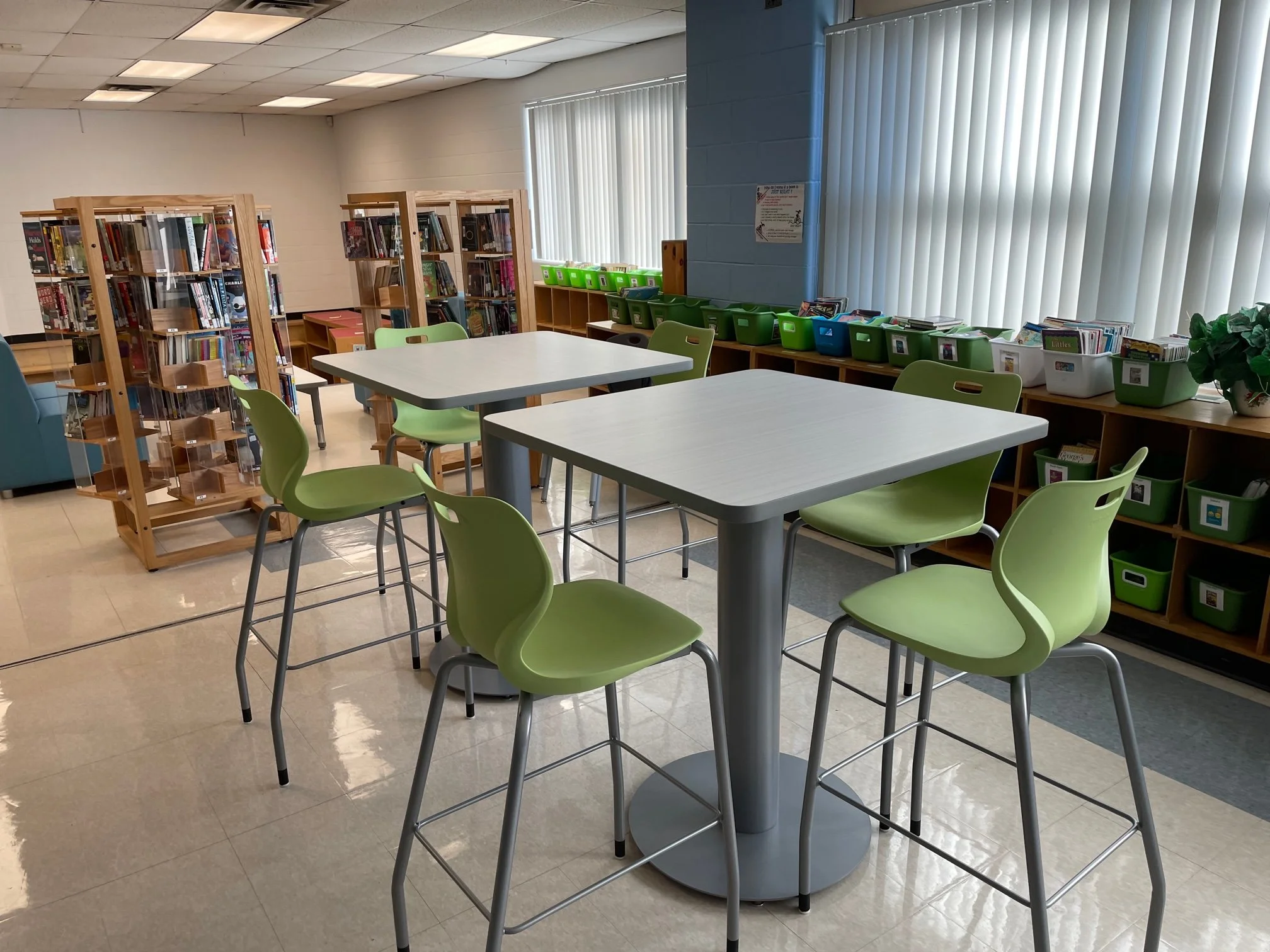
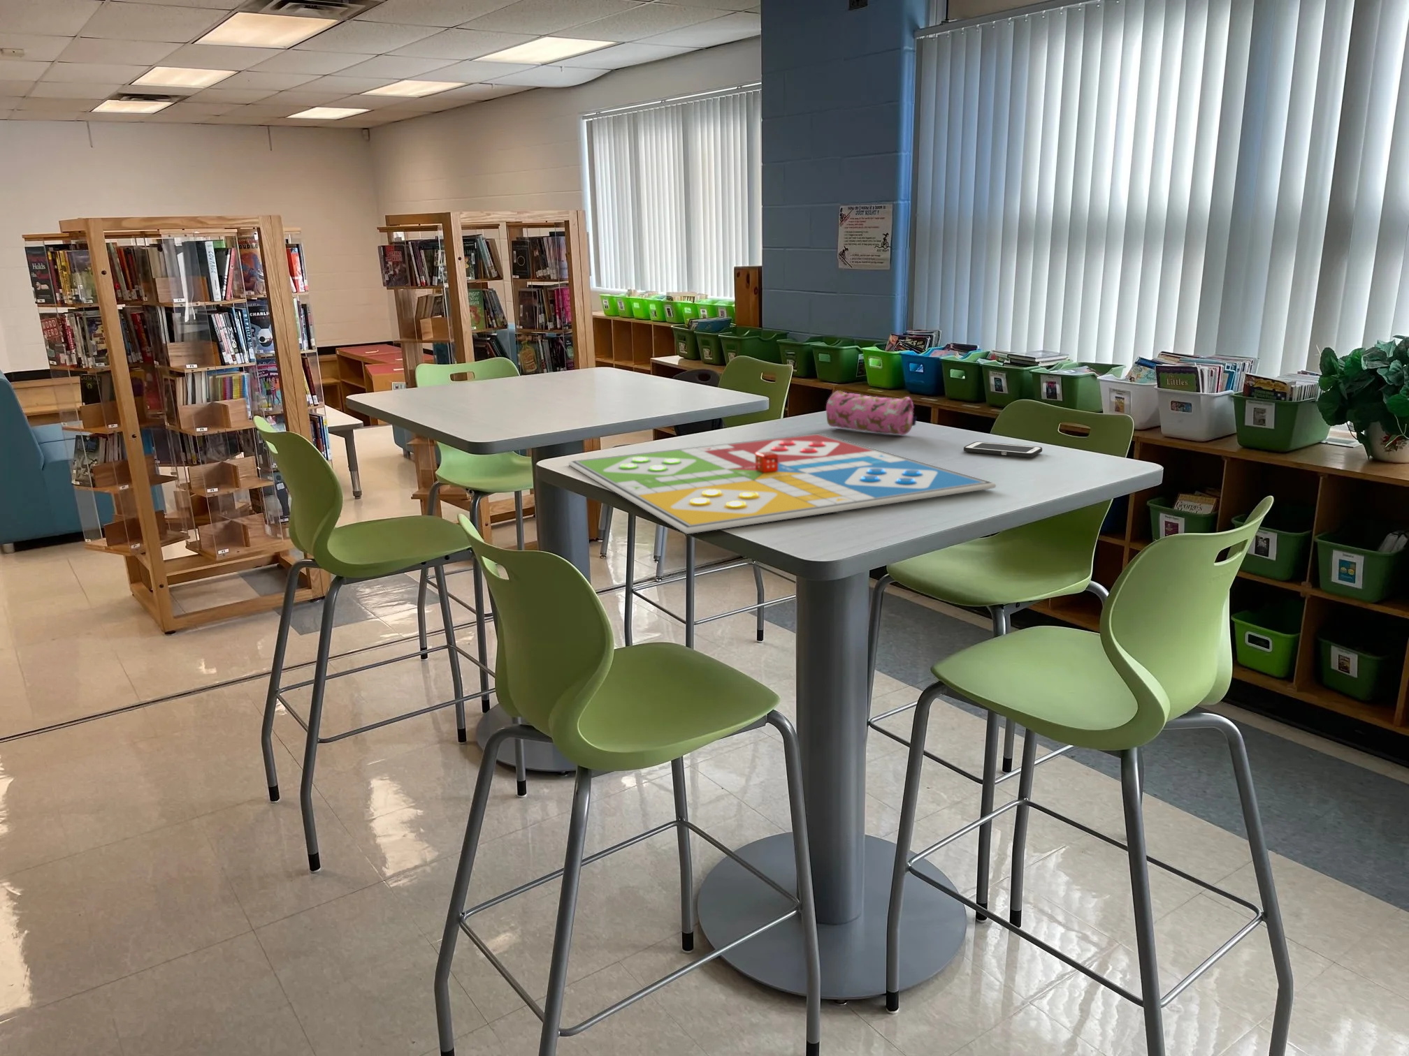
+ cell phone [963,440,1043,458]
+ pencil case [825,389,918,436]
+ gameboard [568,433,996,535]
